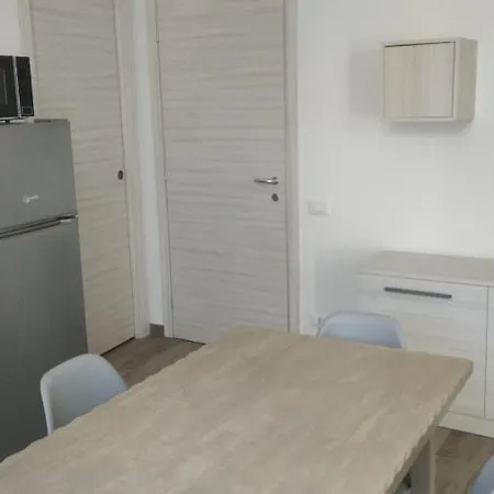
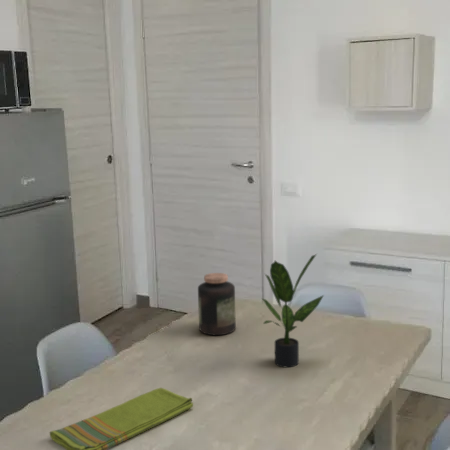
+ jar [197,272,237,336]
+ potted plant [261,253,325,369]
+ dish towel [49,387,194,450]
